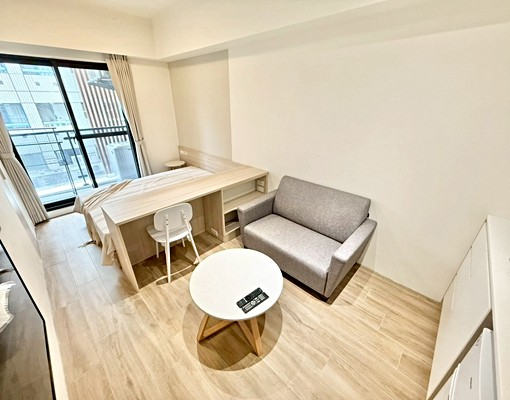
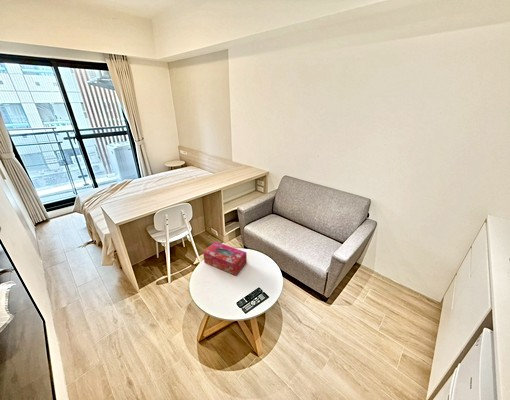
+ tissue box [202,241,248,276]
